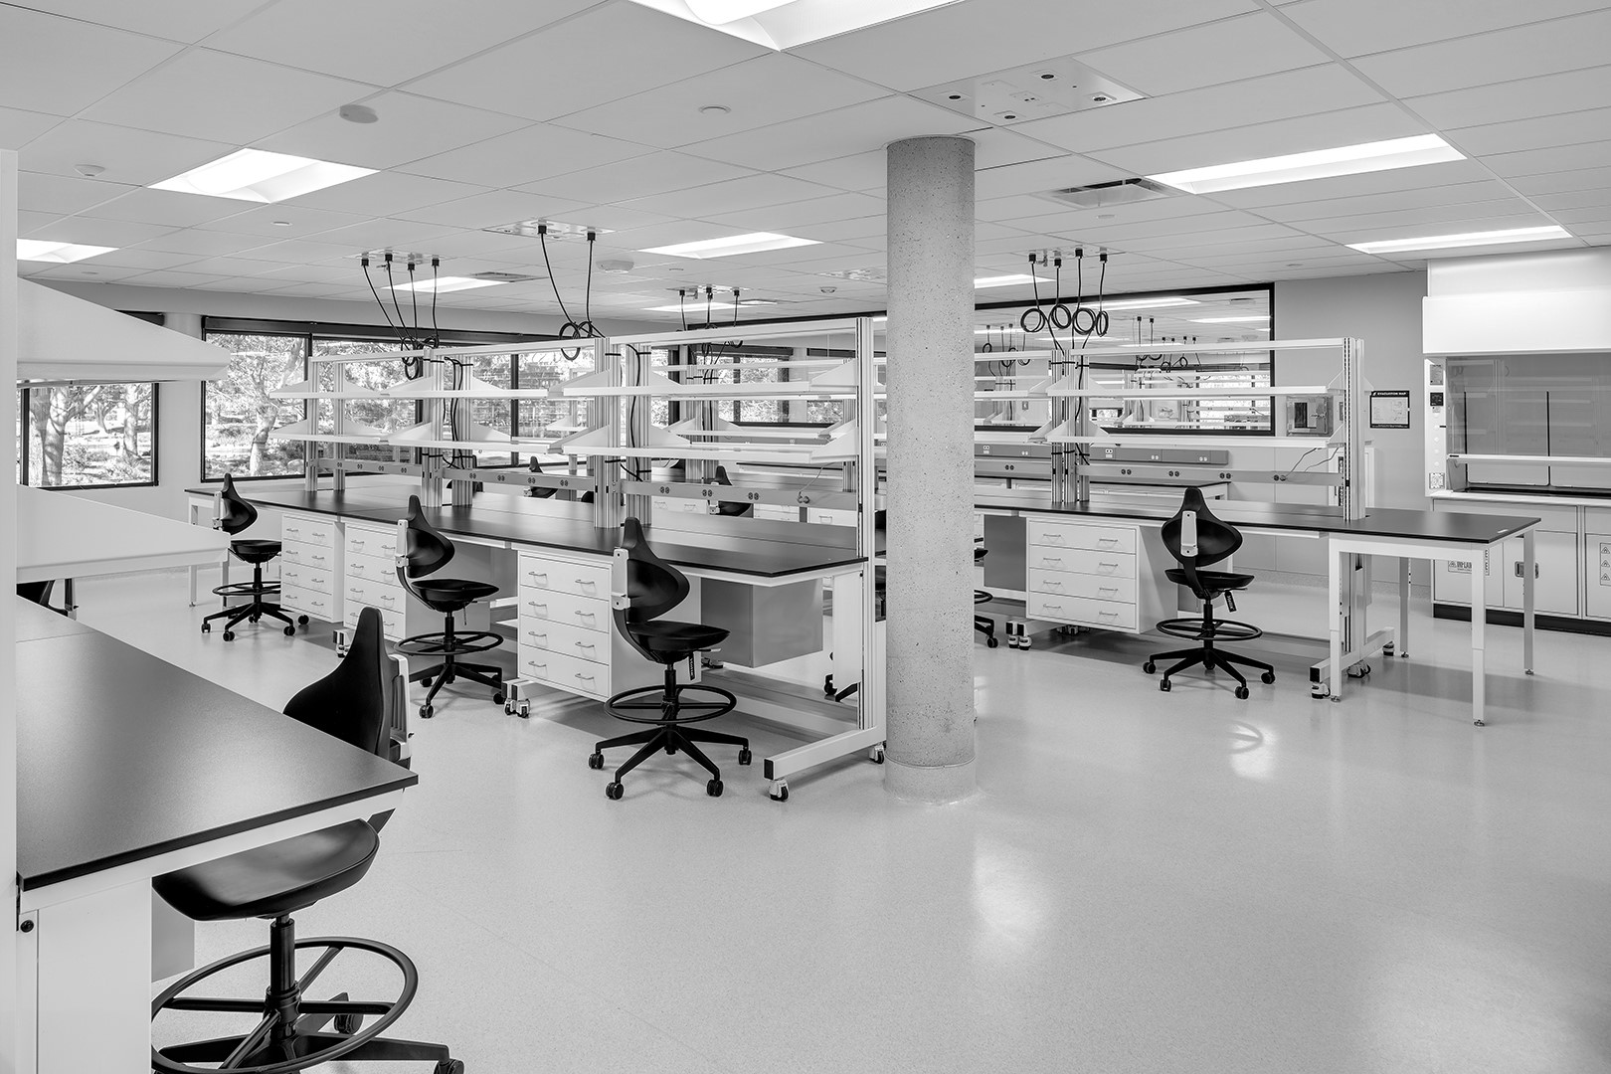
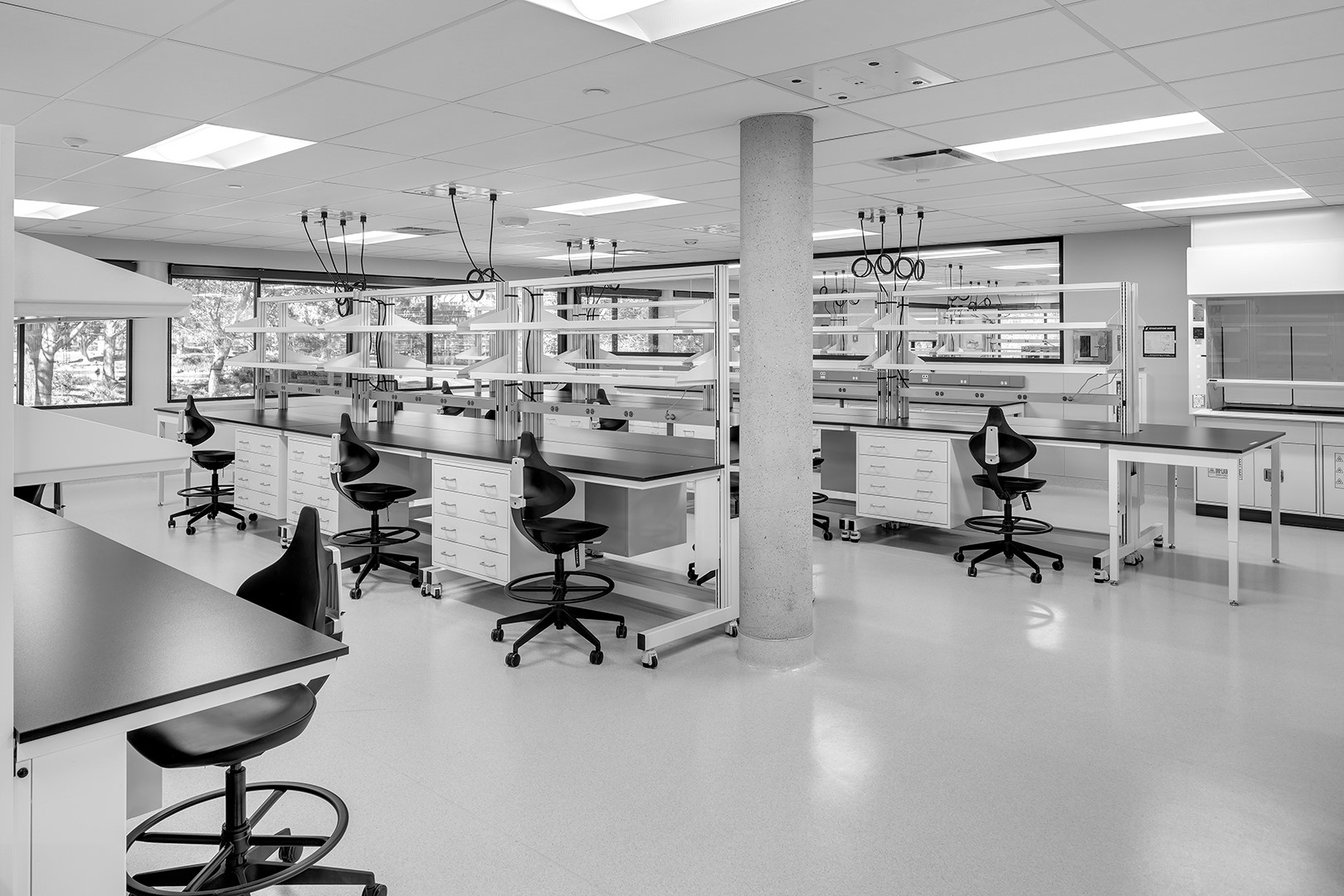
- smoke detector [338,103,379,125]
